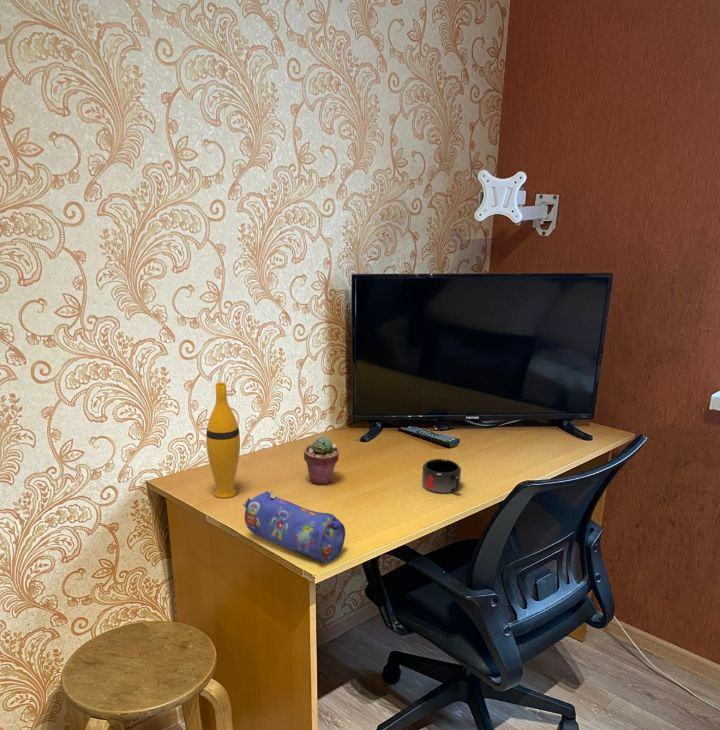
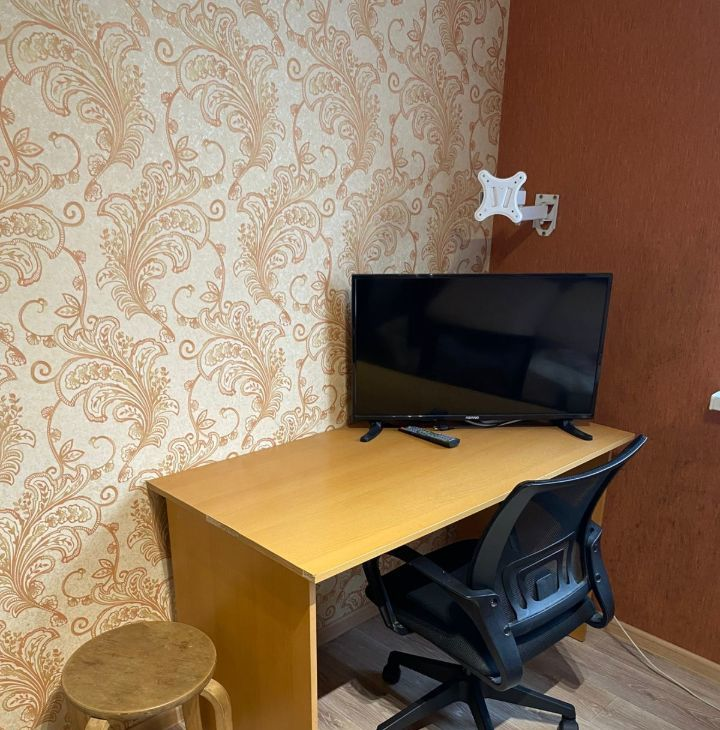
- pencil case [242,489,346,563]
- vase [205,381,241,499]
- mug [421,458,462,494]
- potted succulent [303,436,340,486]
